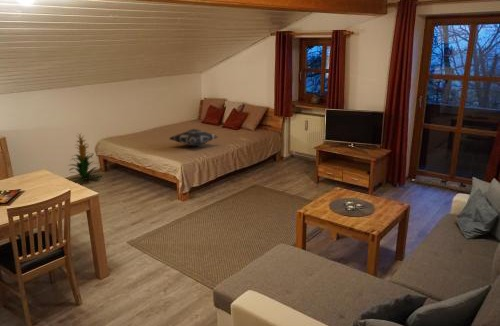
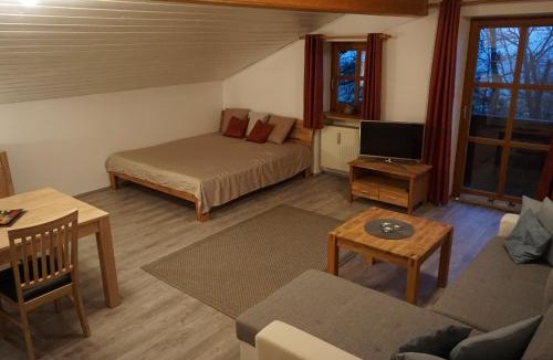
- decorative pillow [168,128,219,147]
- indoor plant [67,131,103,184]
